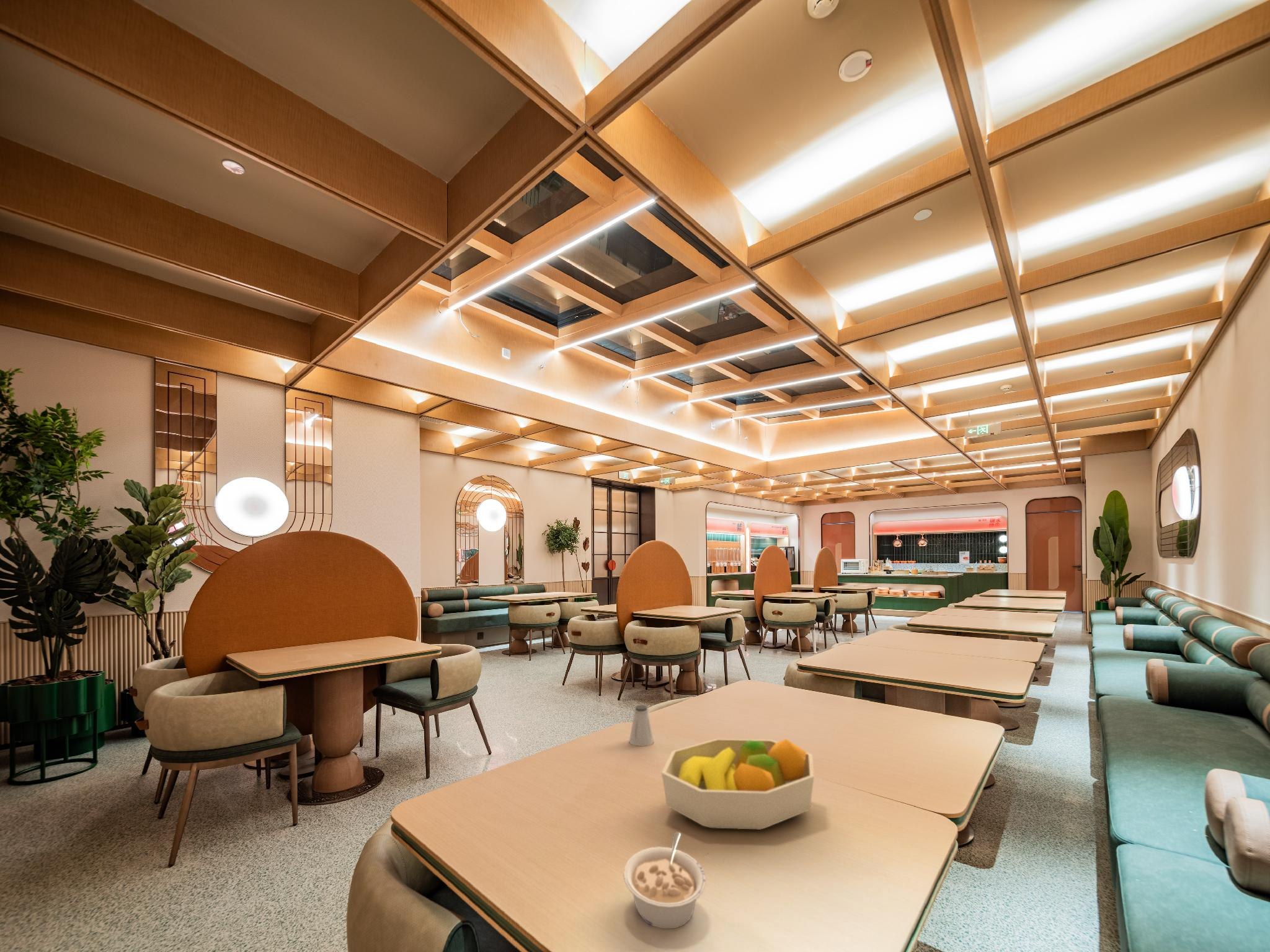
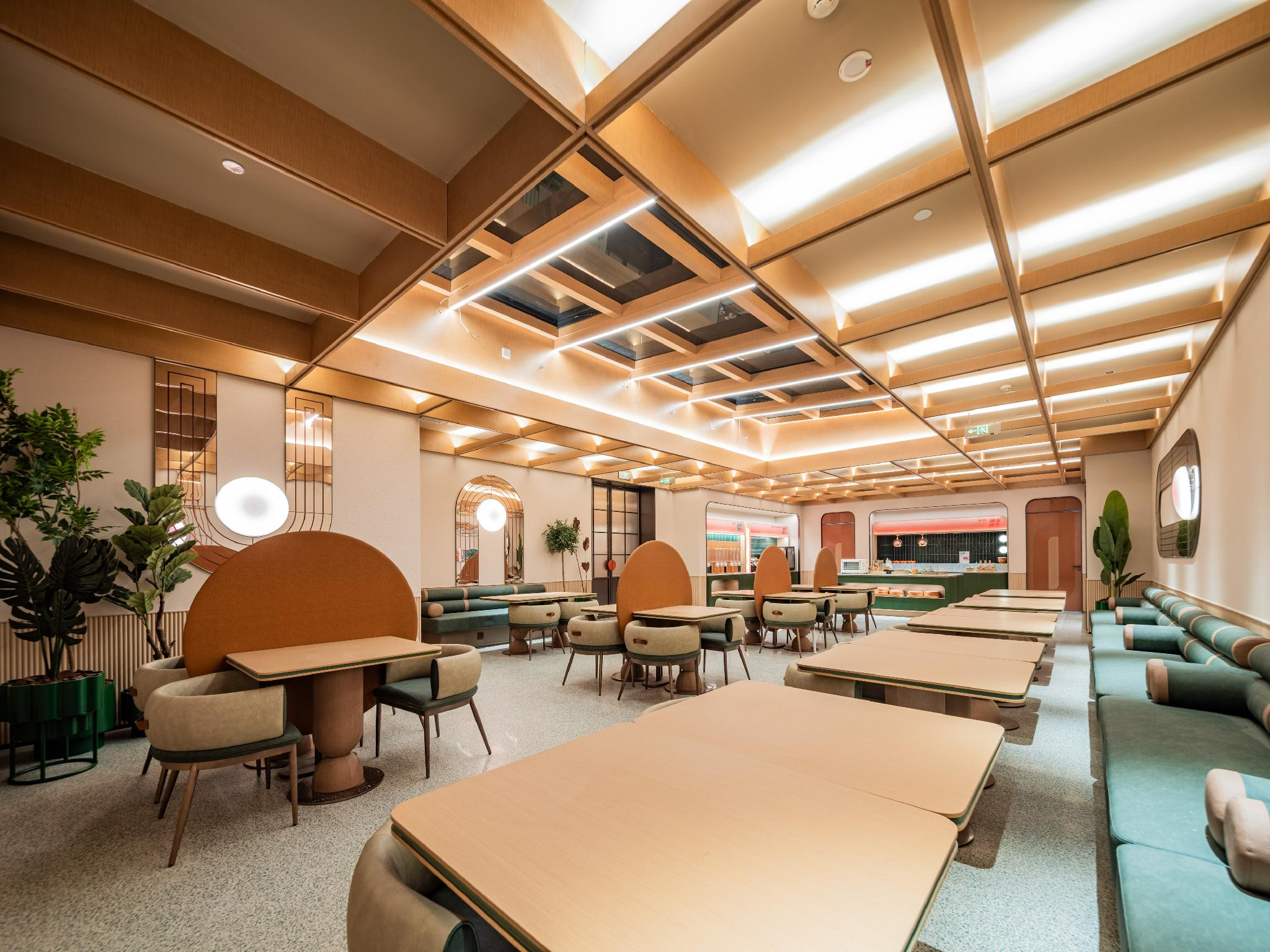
- fruit bowl [661,738,815,831]
- saltshaker [629,704,654,747]
- legume [623,832,706,930]
